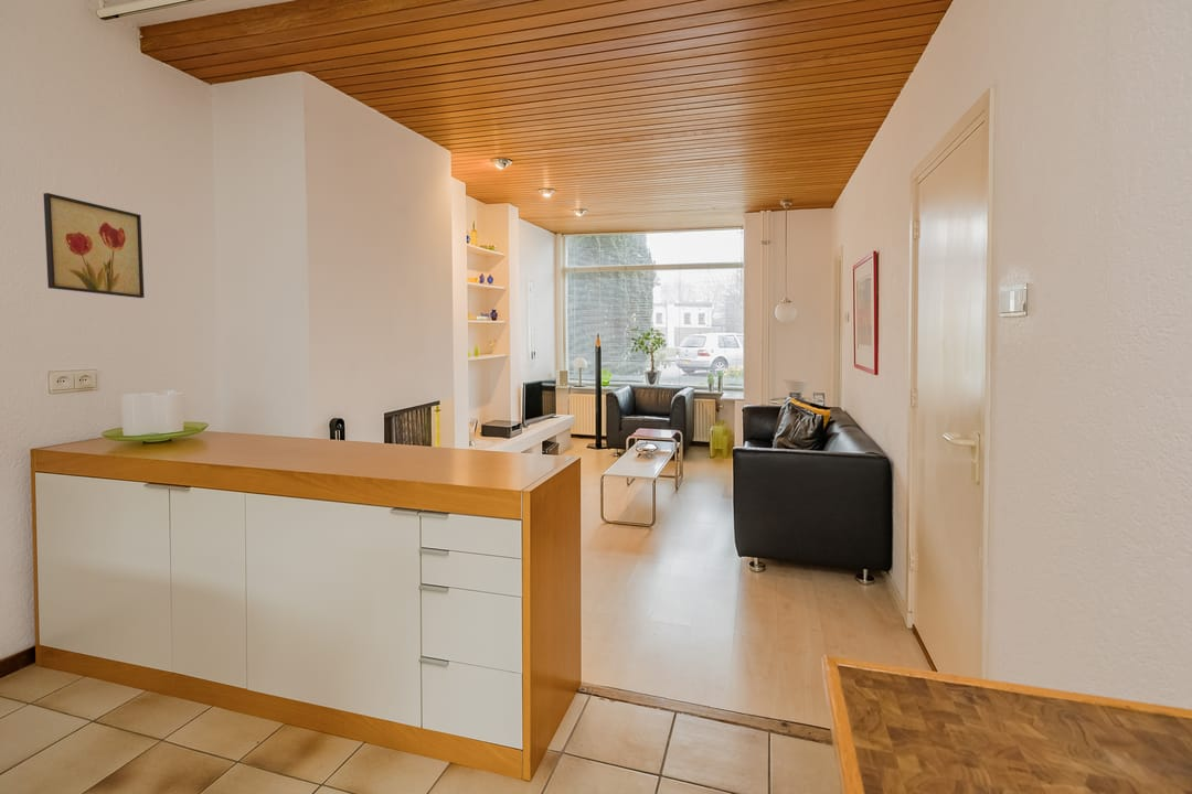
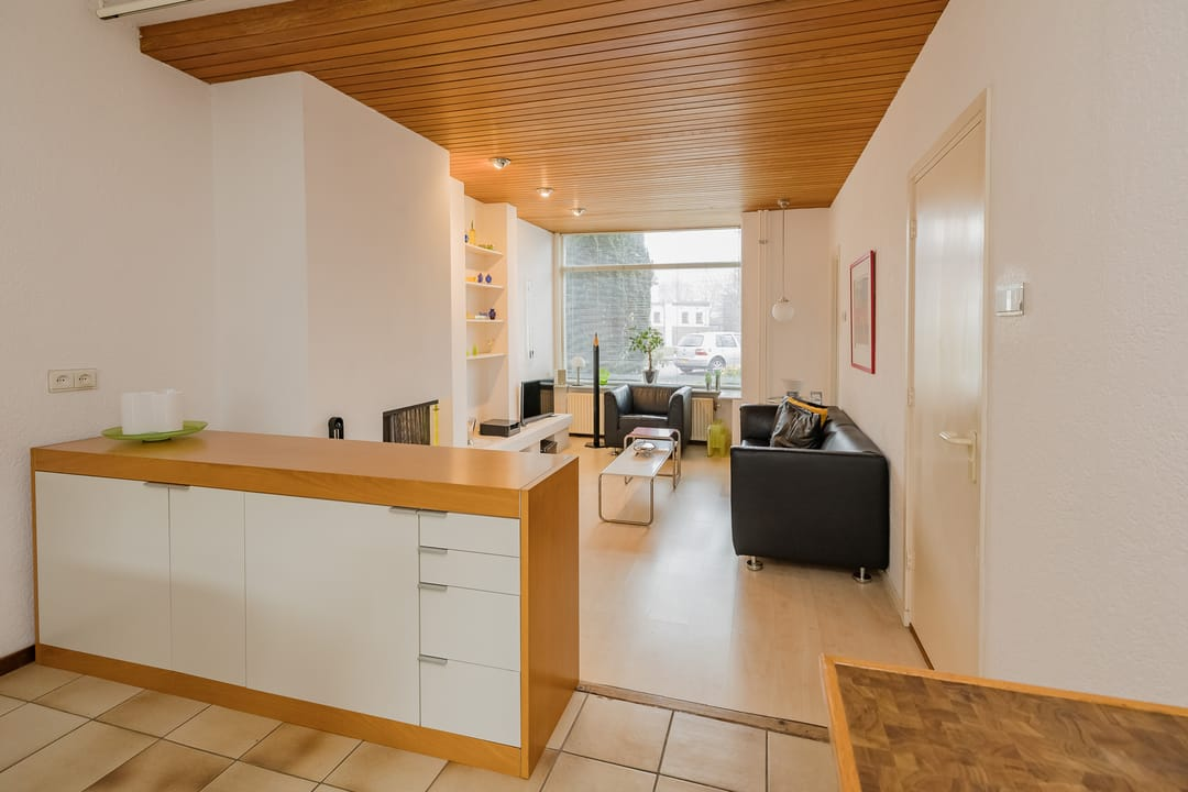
- wall art [42,192,146,299]
